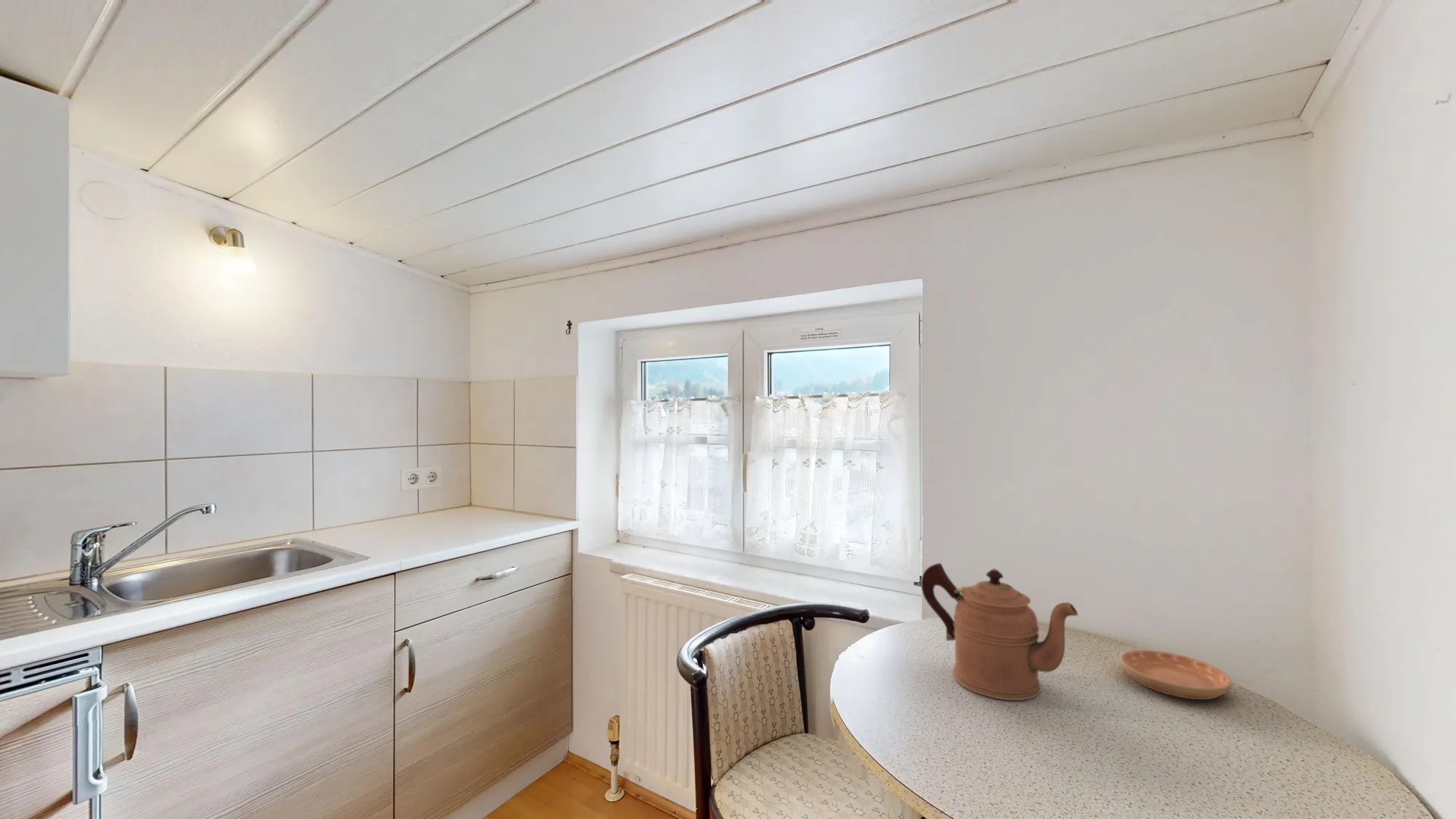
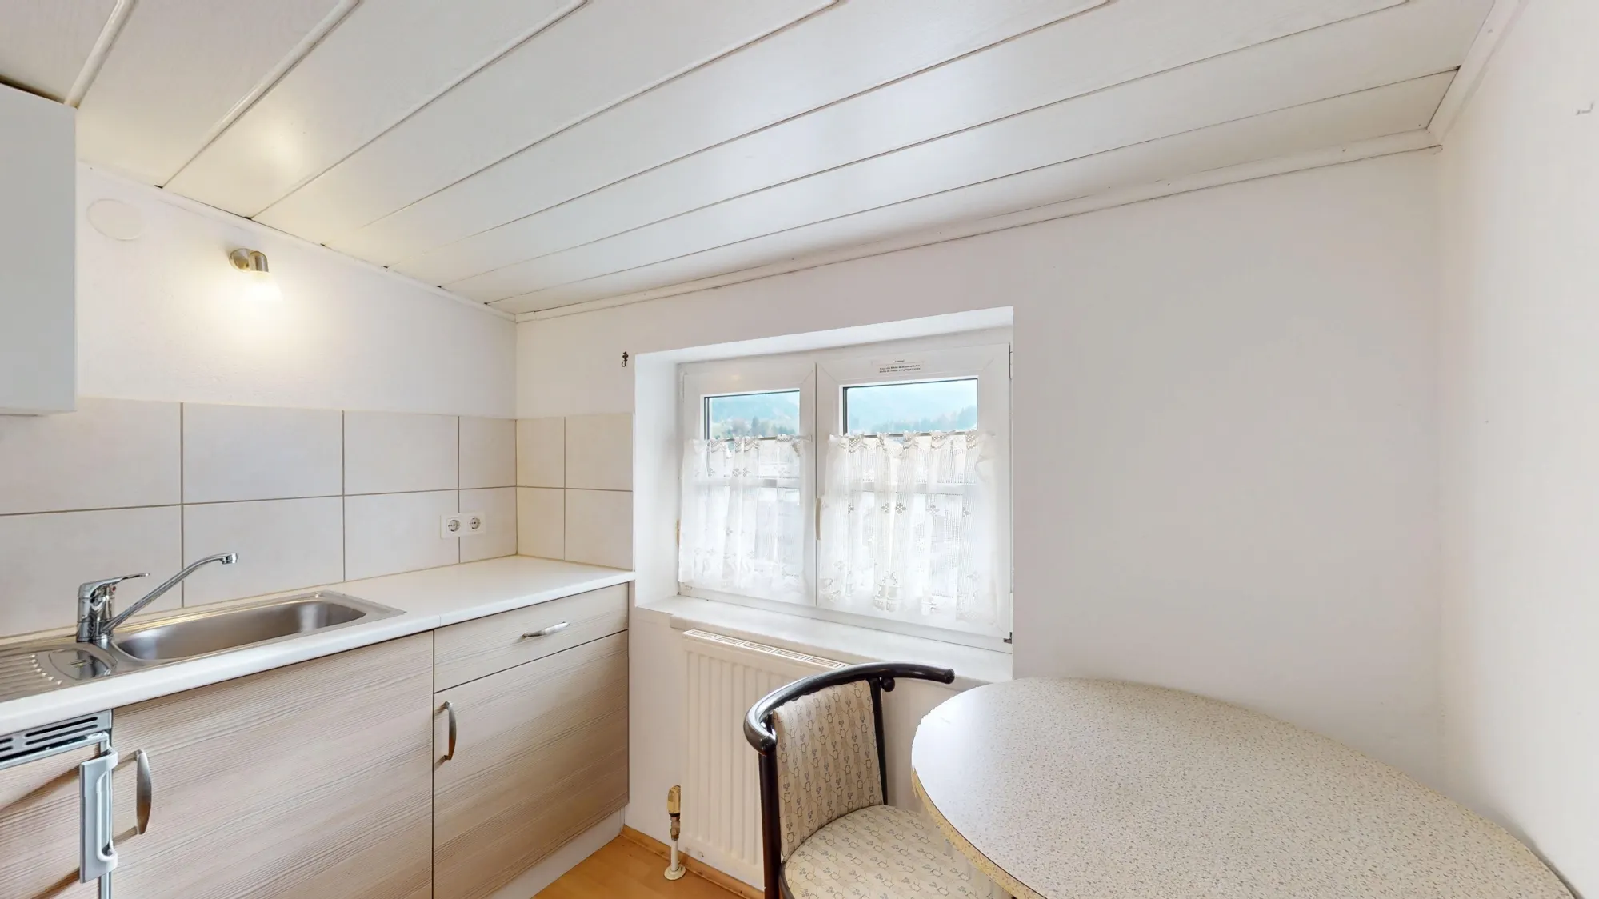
- saucer [1119,649,1232,700]
- coffeepot [921,563,1079,701]
